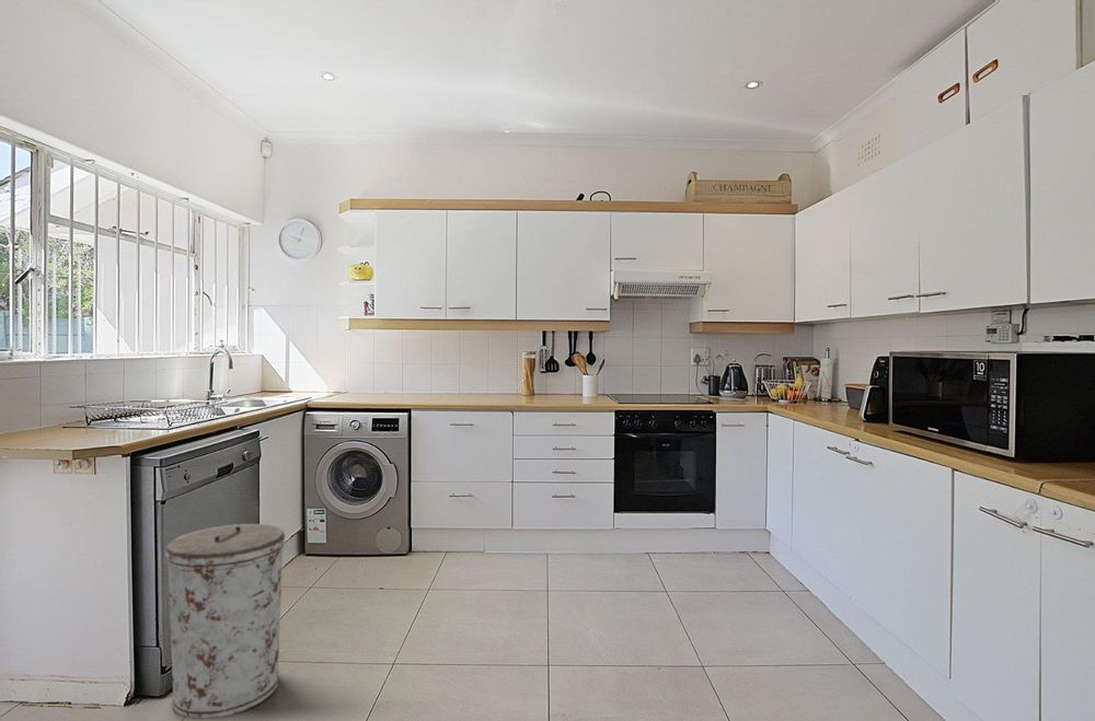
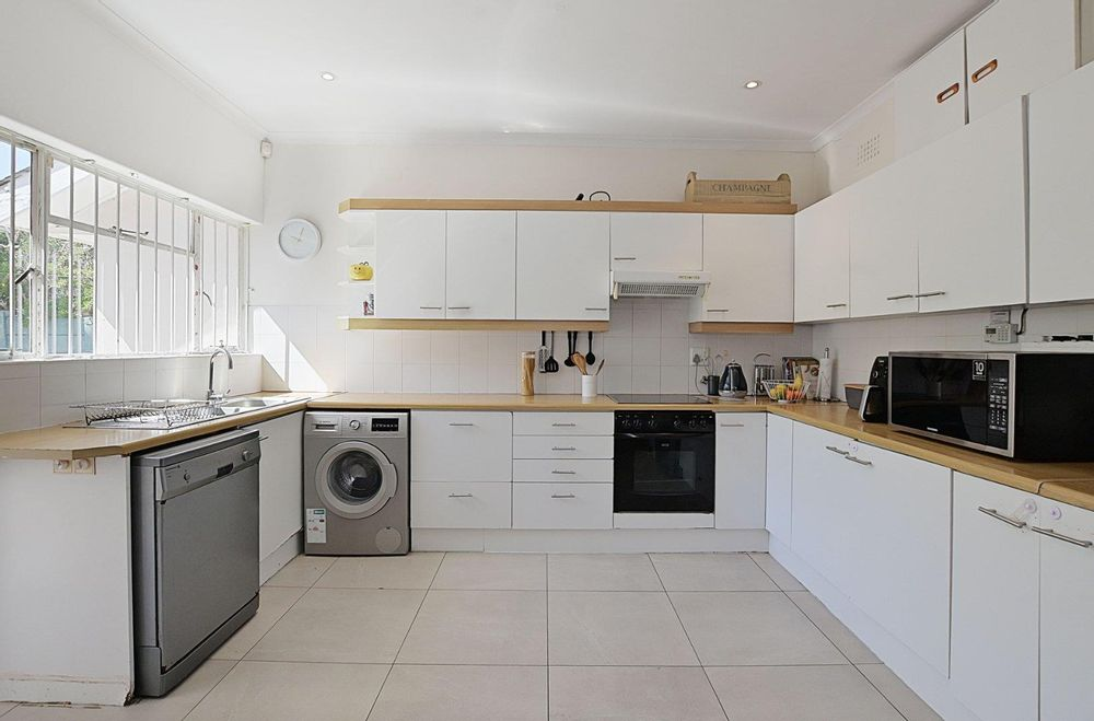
- trash can [164,523,286,720]
